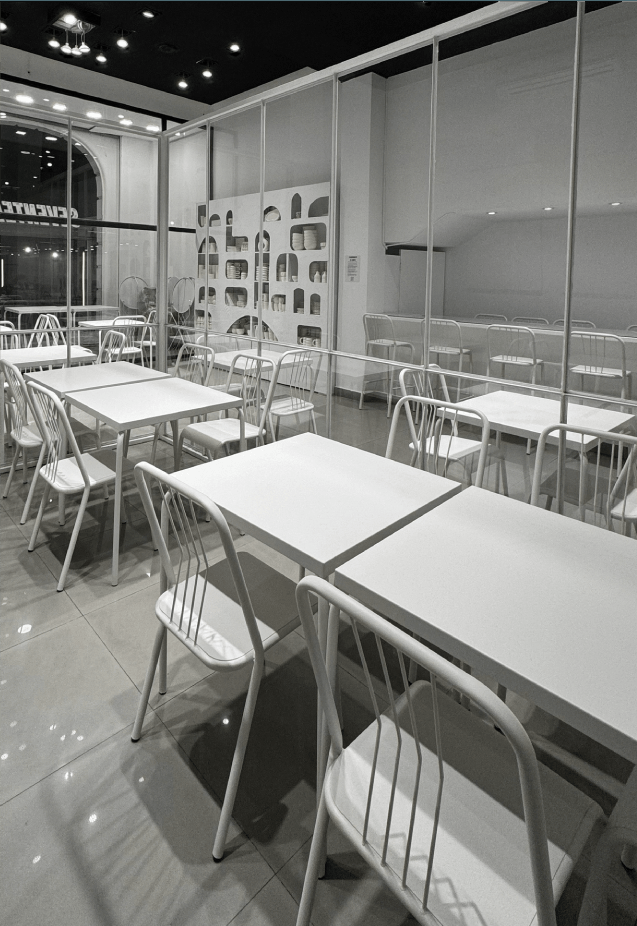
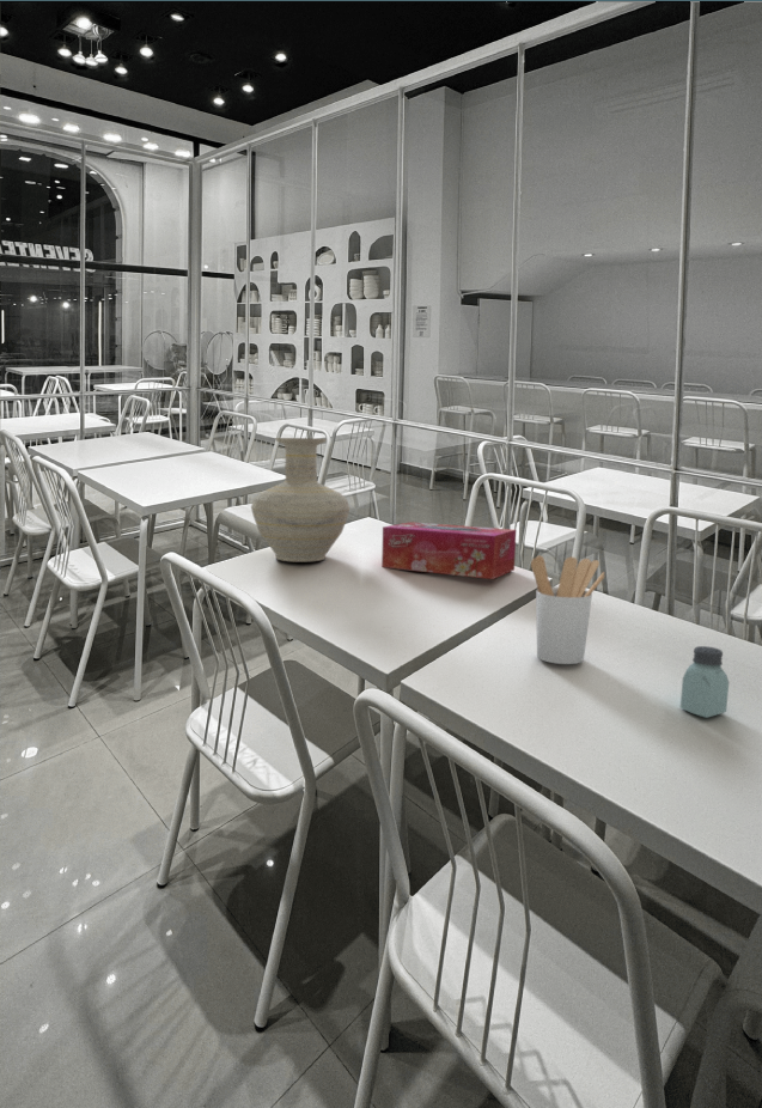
+ vase [250,437,350,562]
+ tissue box [380,520,517,580]
+ utensil holder [530,555,605,665]
+ saltshaker [679,645,730,719]
